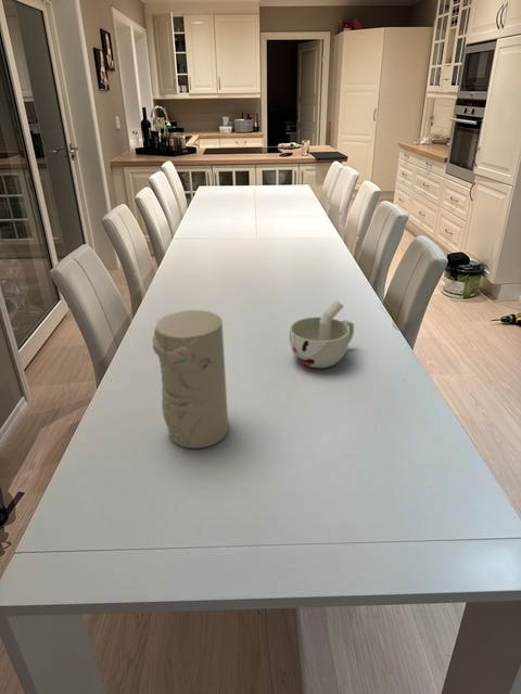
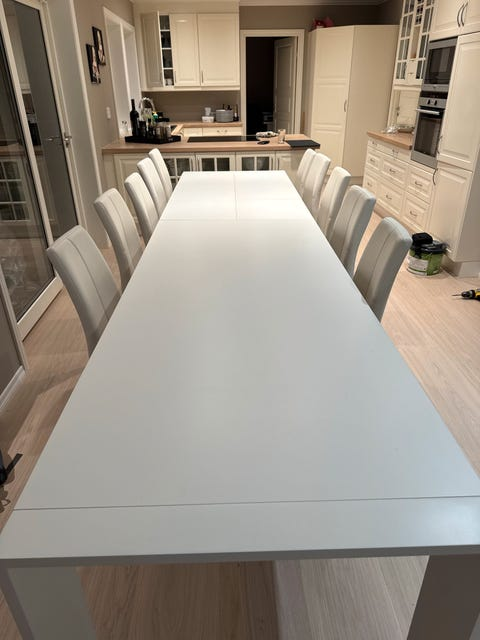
- decorative vase [152,309,229,449]
- cup [289,298,355,369]
